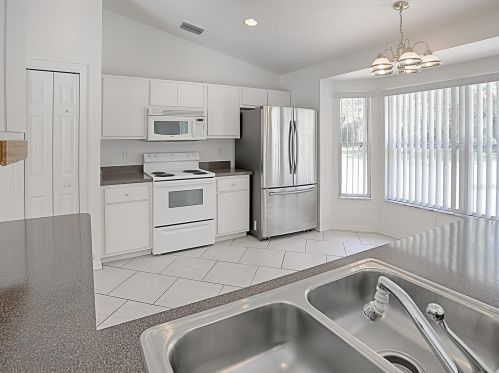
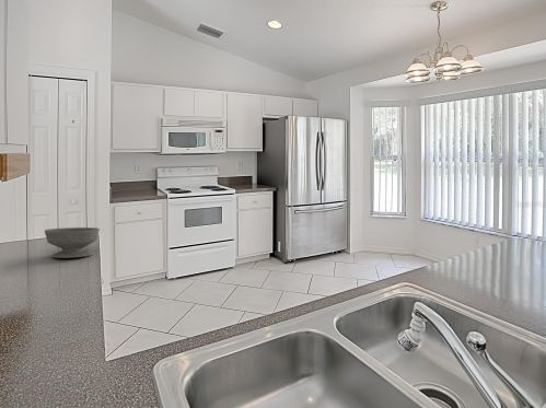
+ bowl [44,226,101,259]
